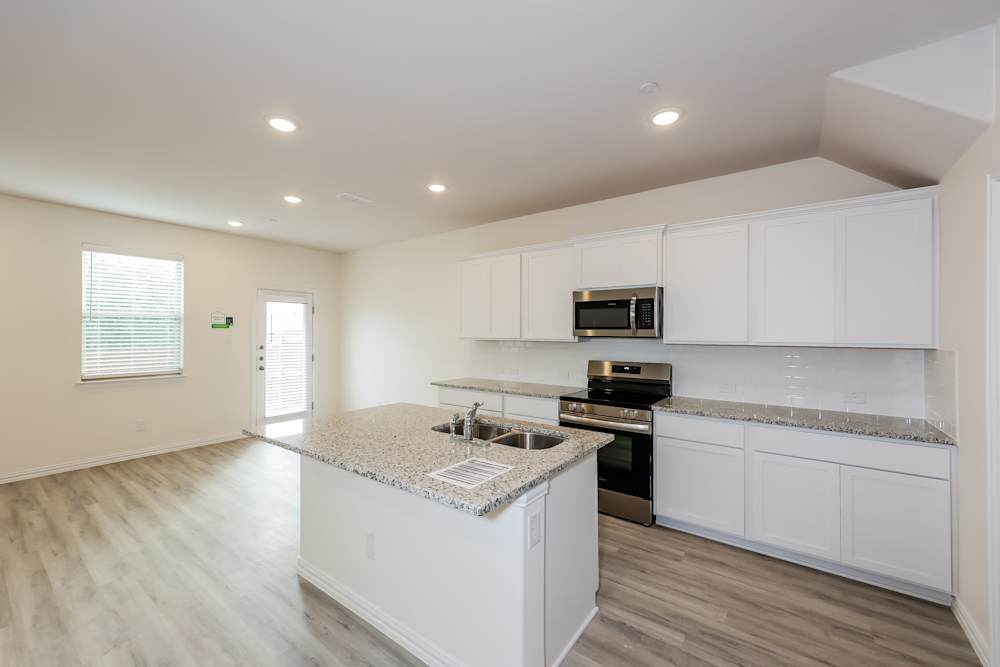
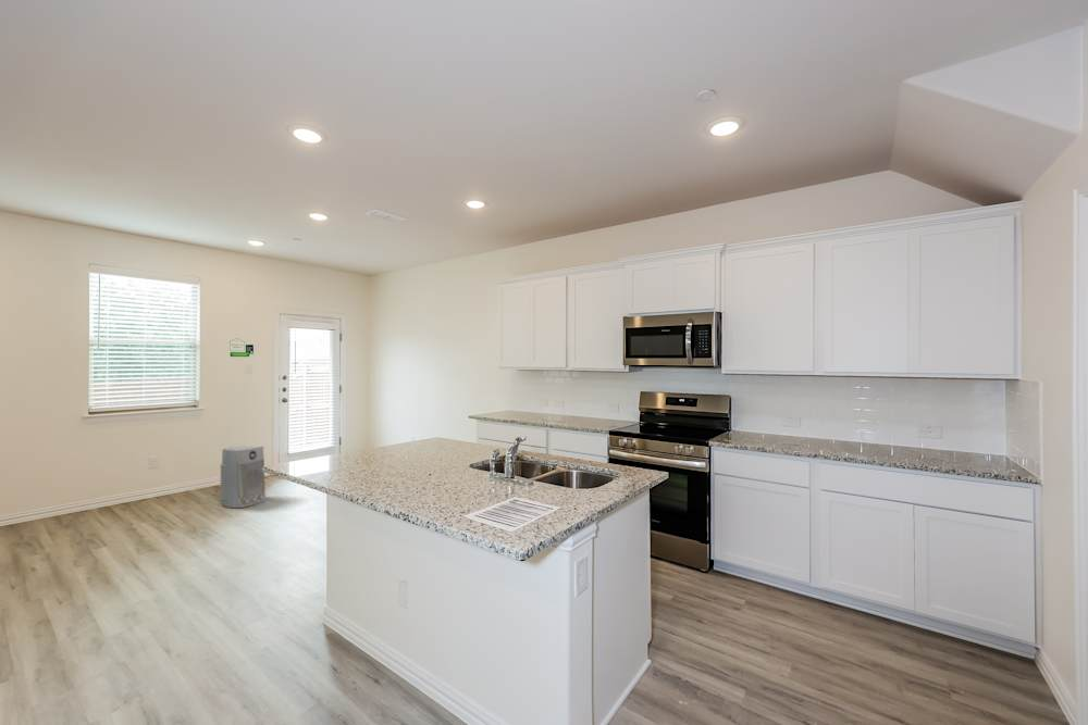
+ air purifier [220,443,267,509]
